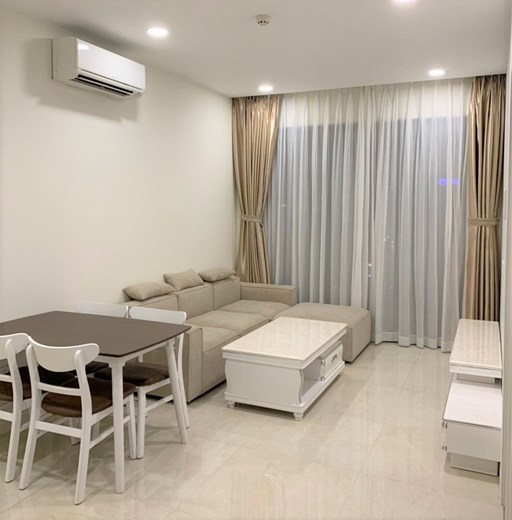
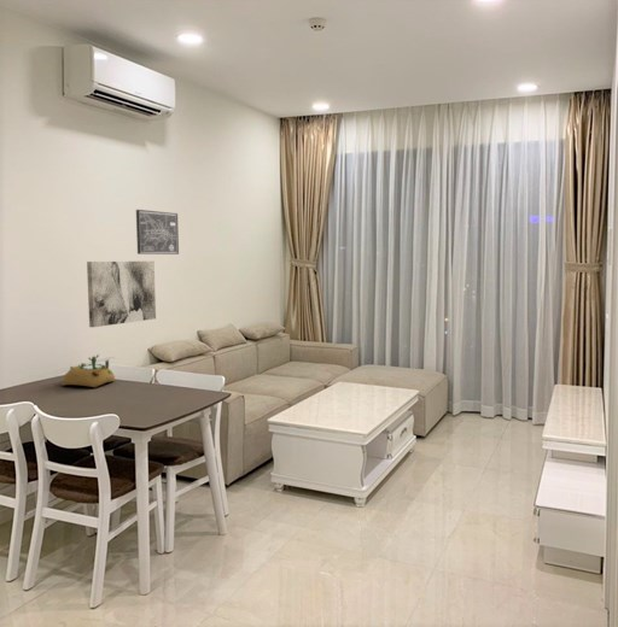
+ wall art [135,209,180,256]
+ succulent planter [60,353,116,388]
+ wall art [86,260,157,328]
